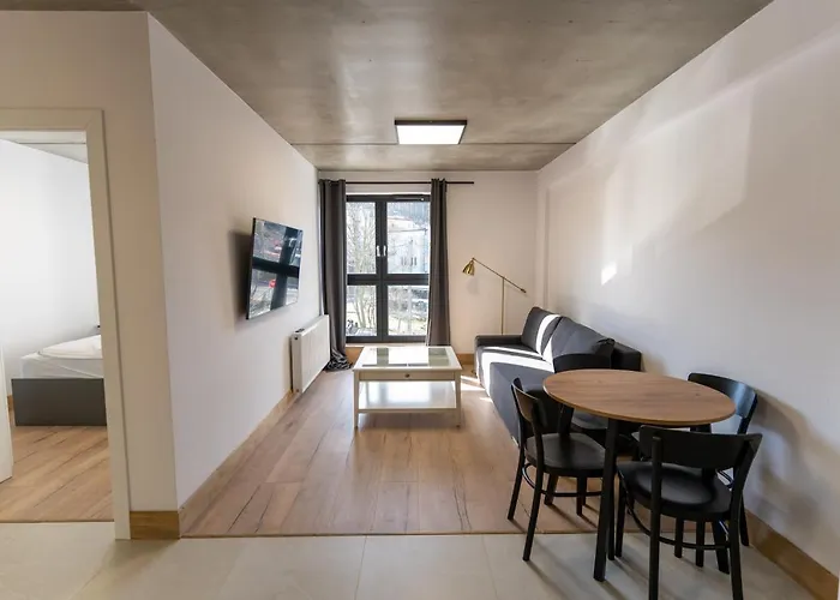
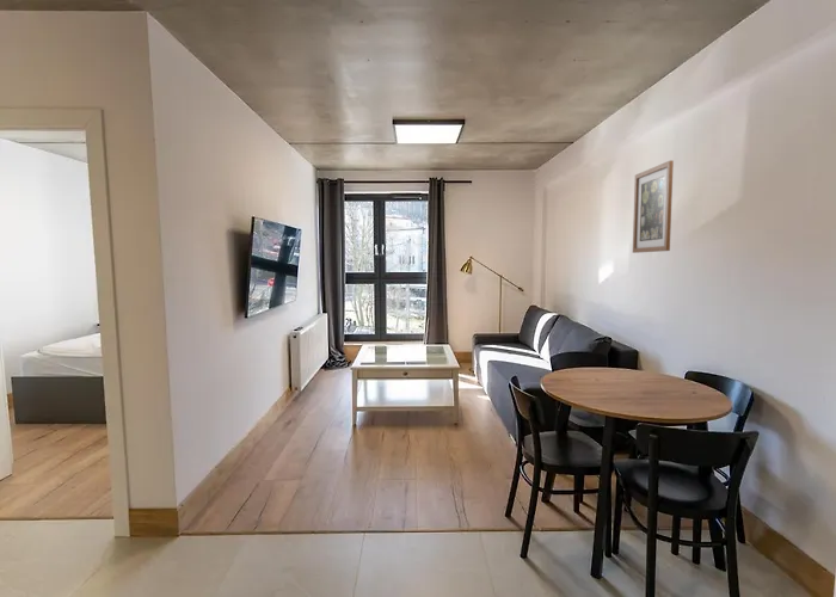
+ wall art [632,159,675,254]
